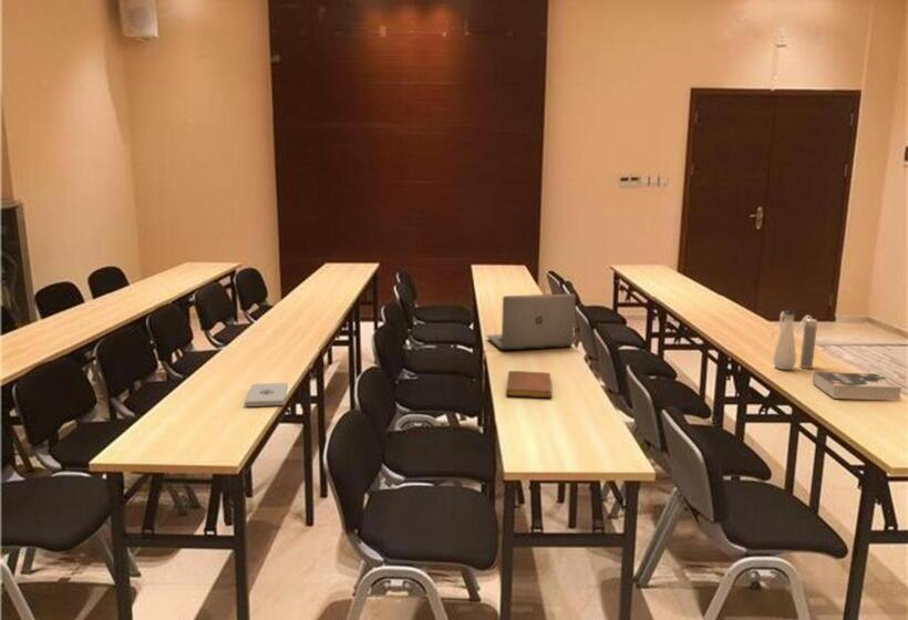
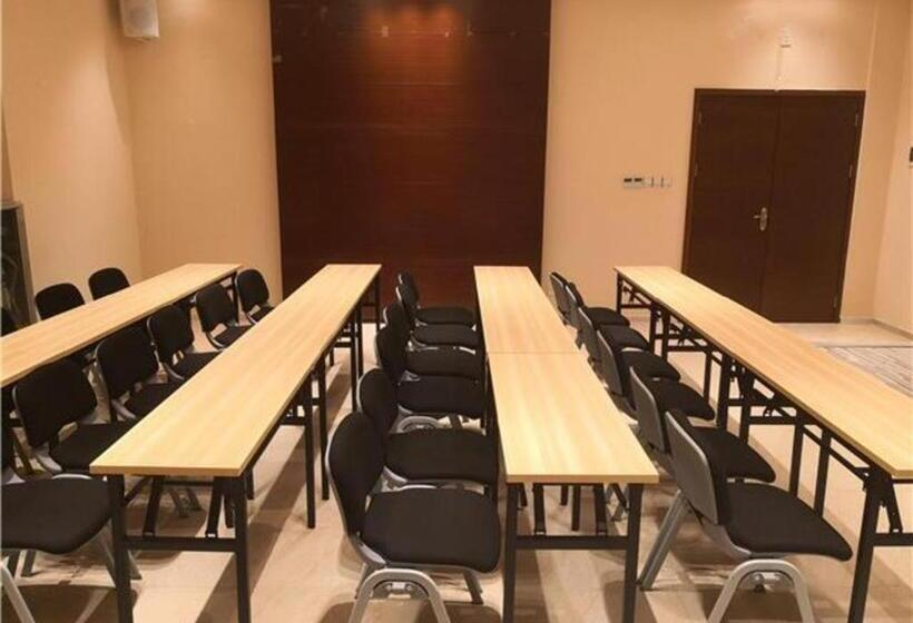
- notebook [505,370,553,399]
- notepad [245,382,288,407]
- water bottle [771,308,818,371]
- book [812,371,904,402]
- laptop [485,292,577,351]
